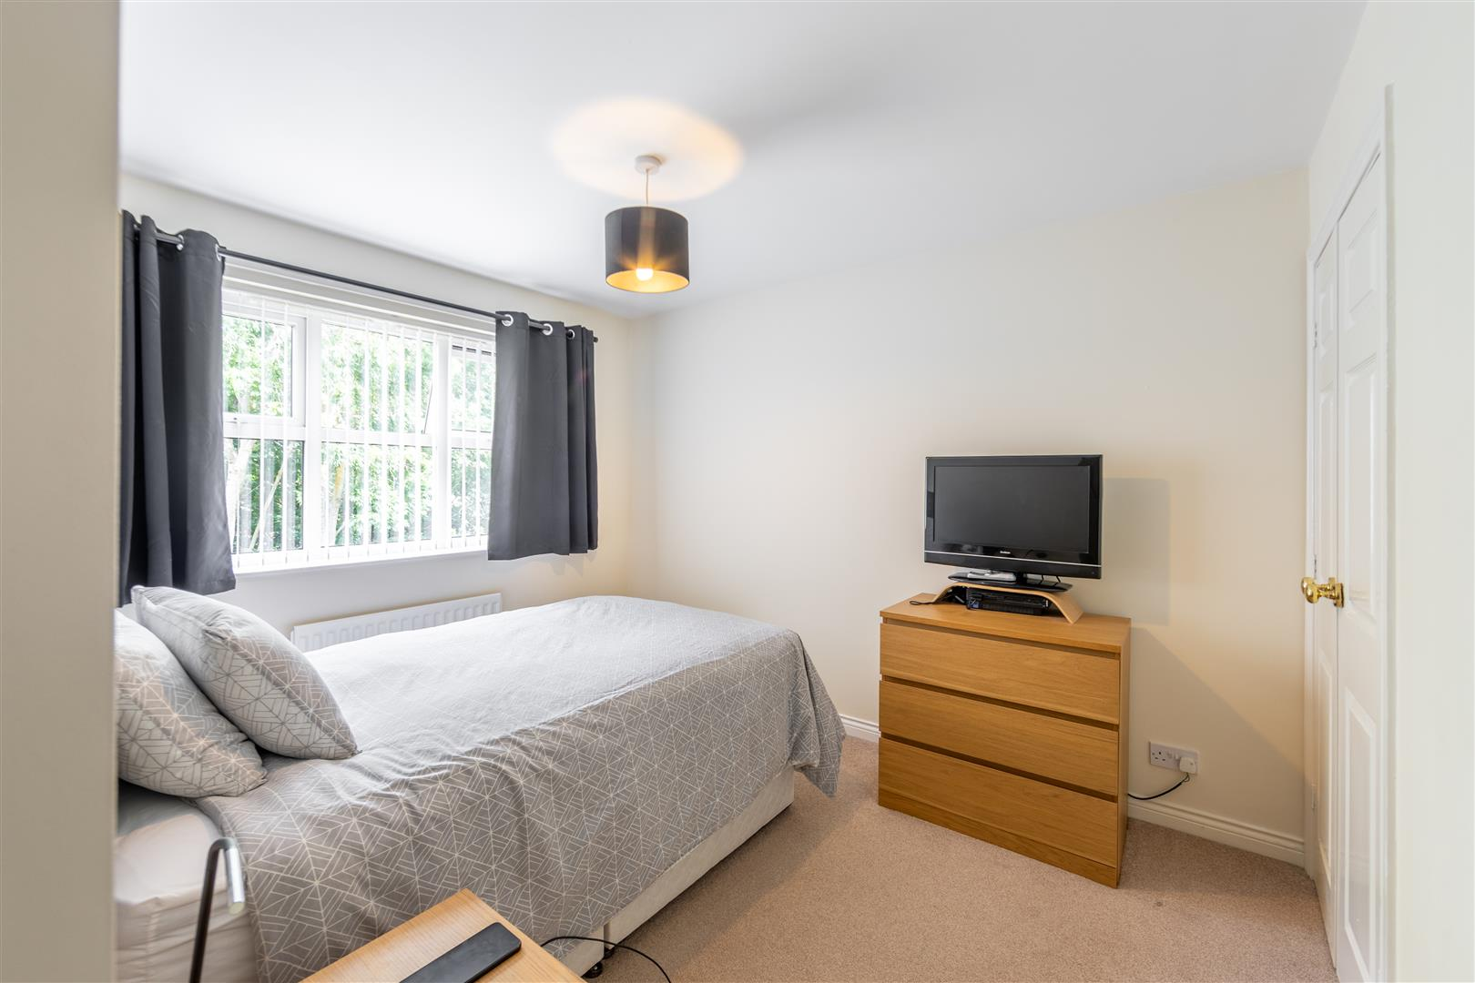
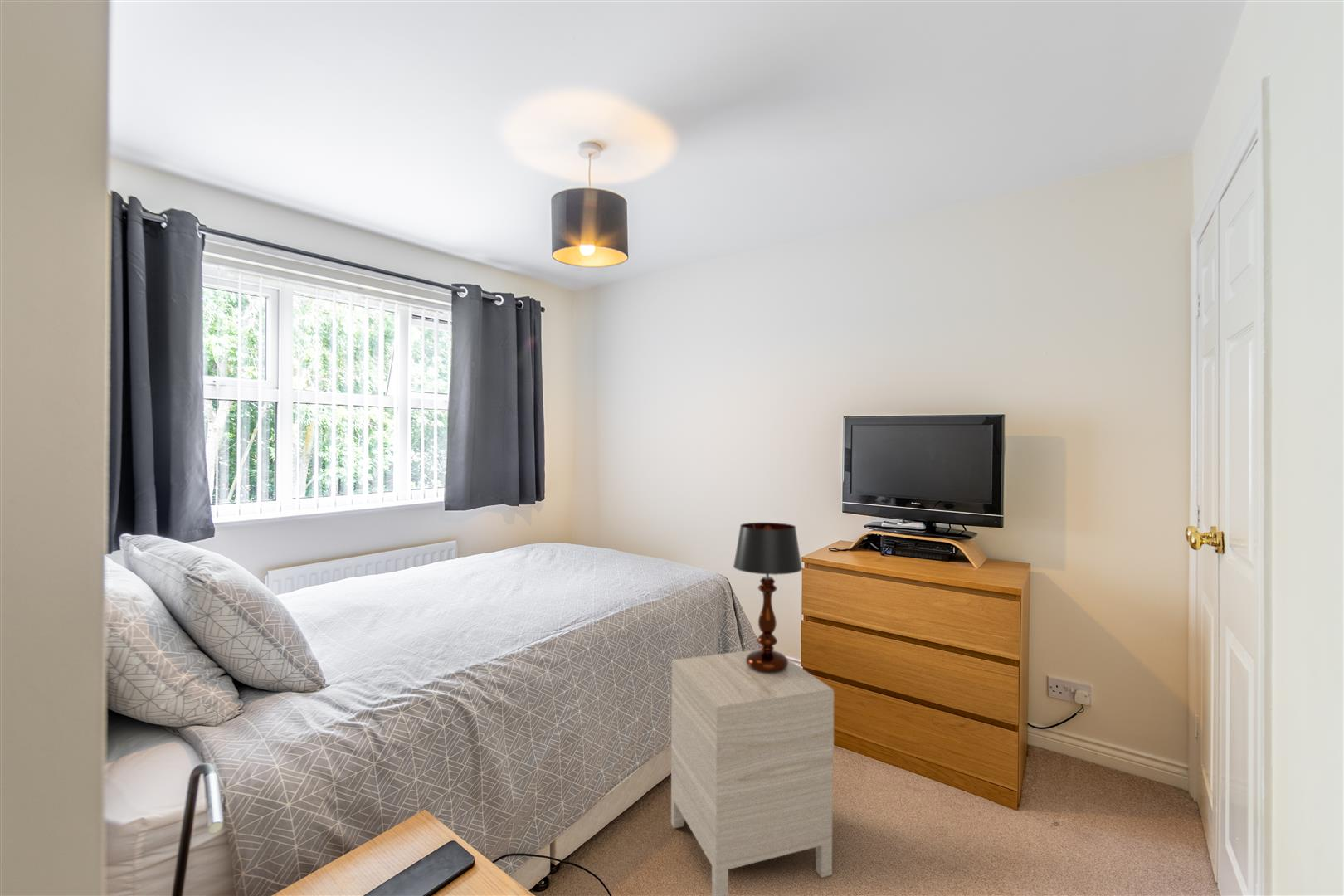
+ table lamp [733,522,803,673]
+ nightstand [670,648,835,896]
